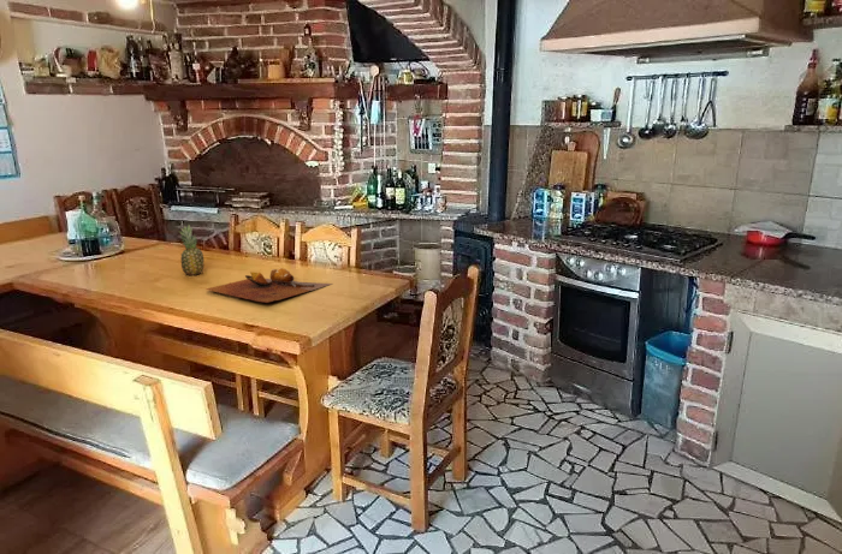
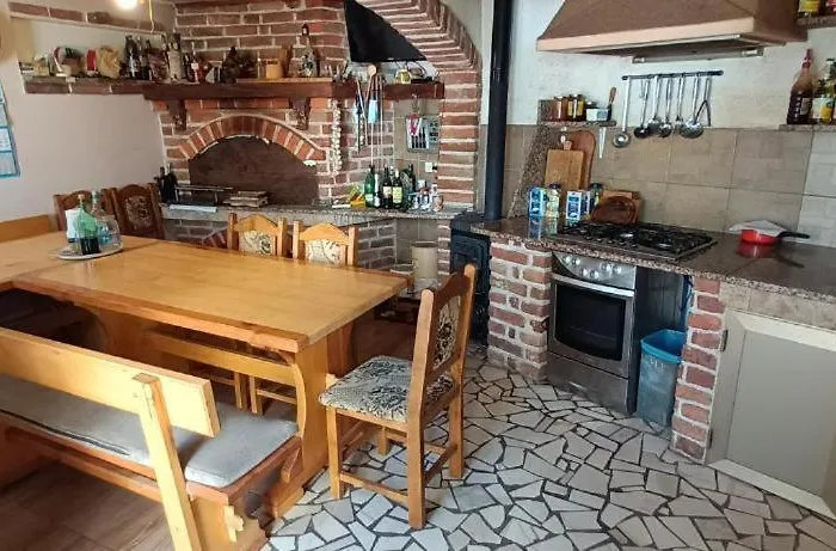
- fruit [177,224,206,276]
- cutting board [204,267,333,304]
